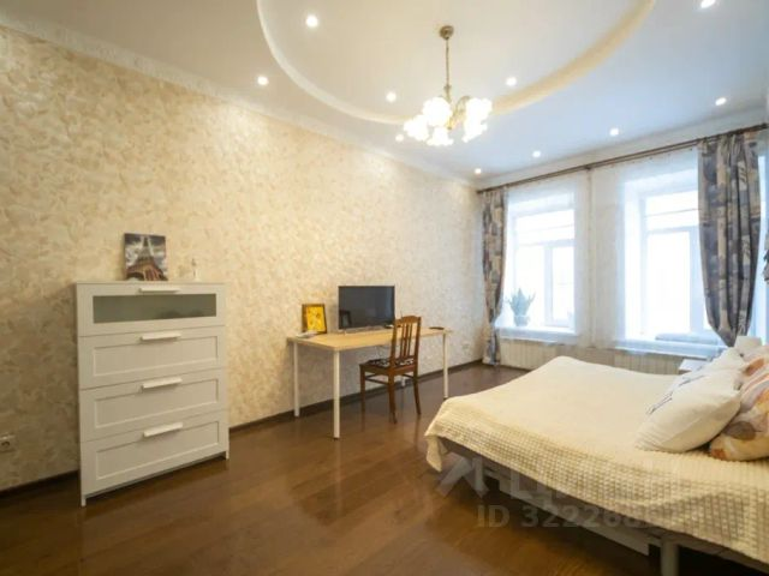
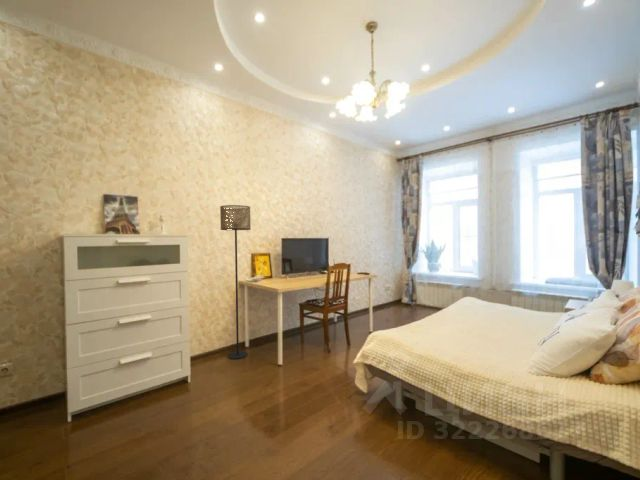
+ floor lamp [219,204,252,360]
